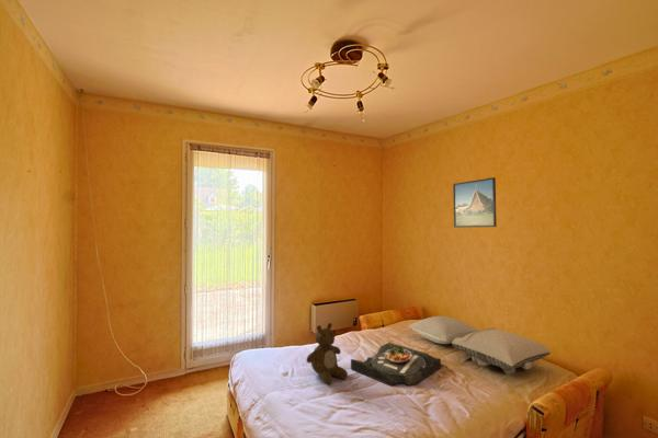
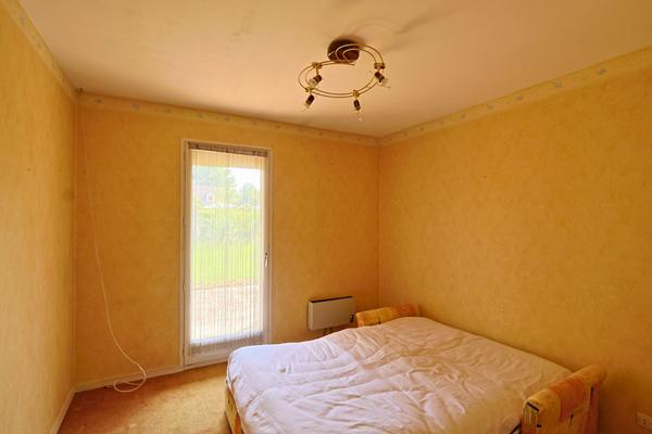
- pillow [451,327,552,376]
- teddy bear [305,322,349,385]
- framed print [452,176,498,229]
- pillow [407,315,480,345]
- serving tray [350,342,442,387]
